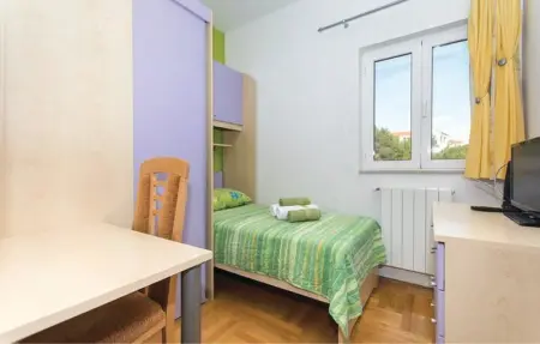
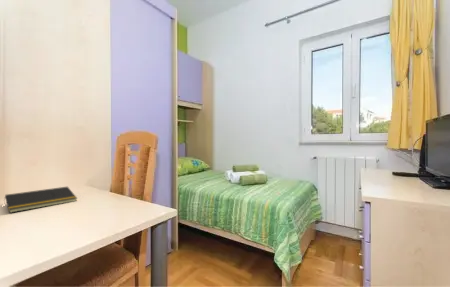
+ notepad [3,186,78,214]
